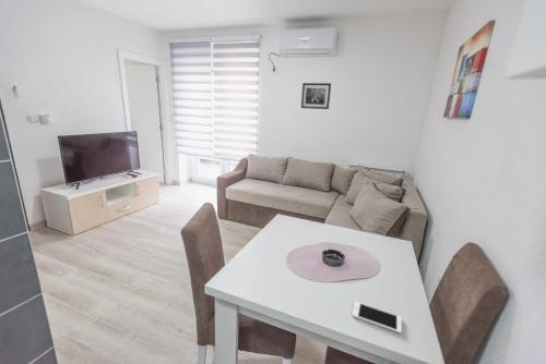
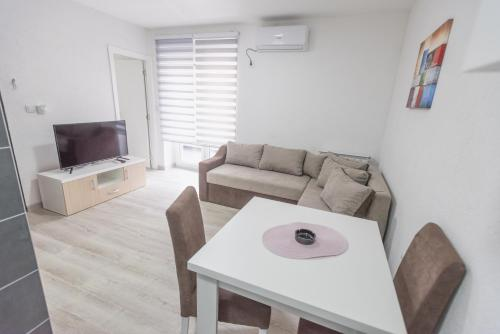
- cell phone [351,301,403,335]
- wall art [300,82,332,110]
